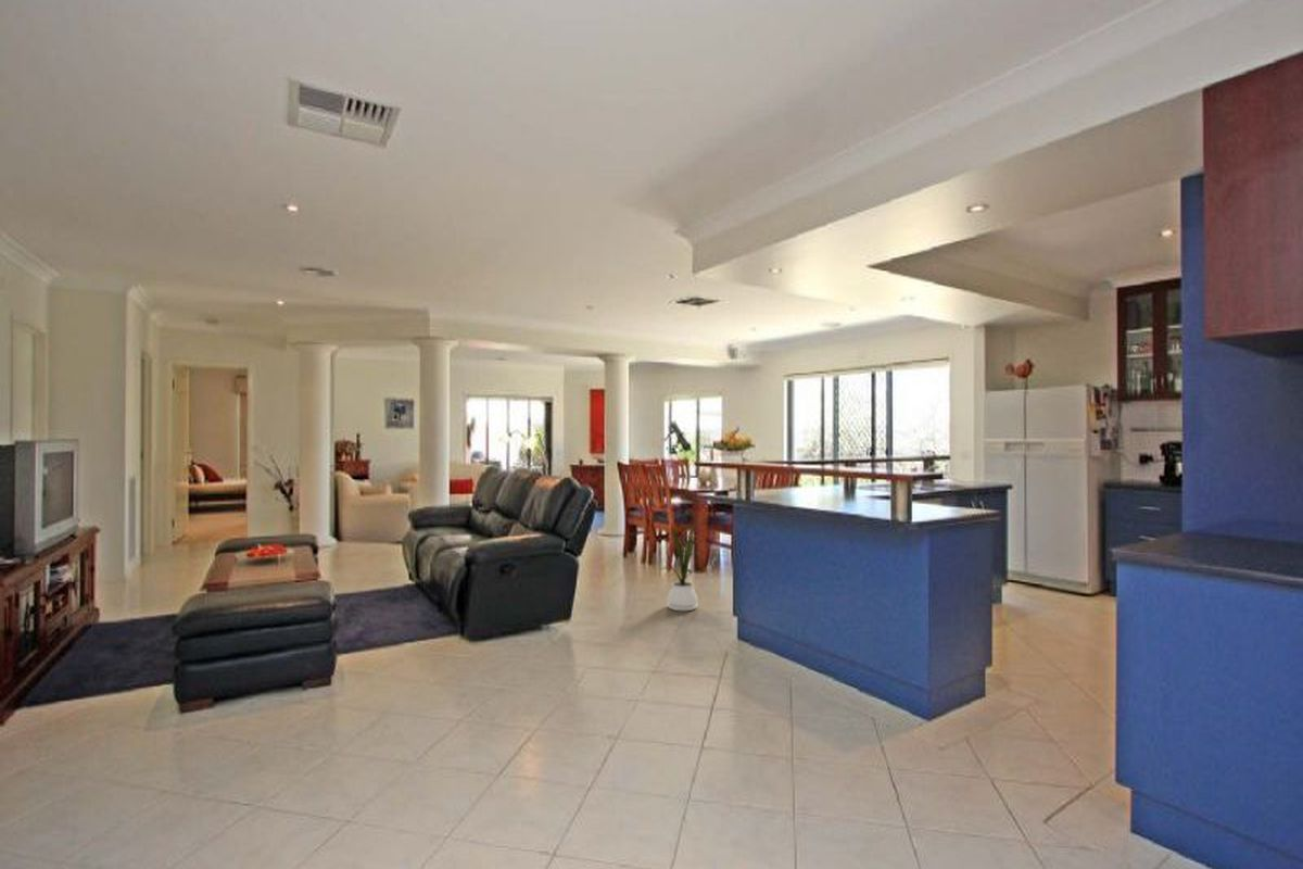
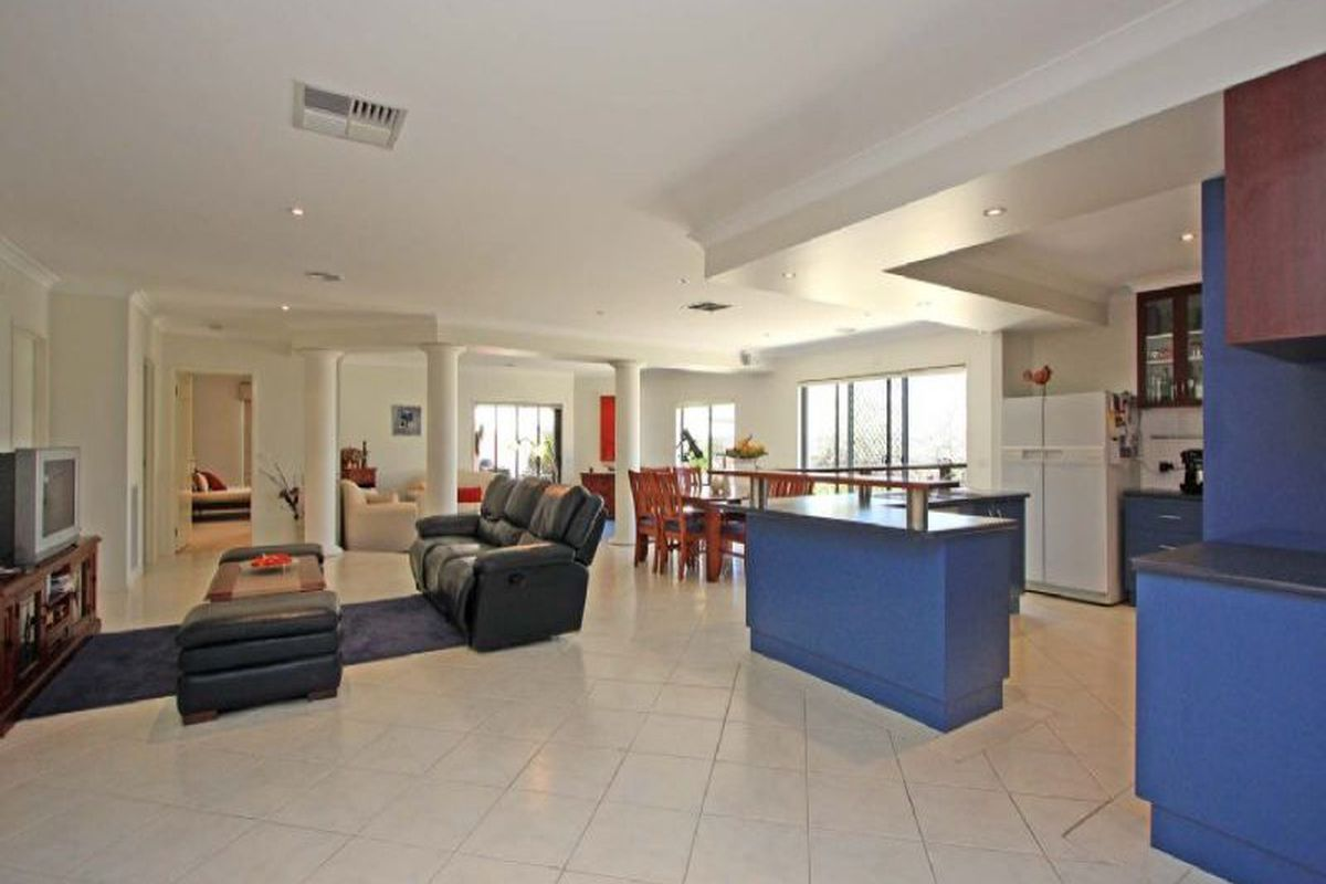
- house plant [659,515,708,612]
